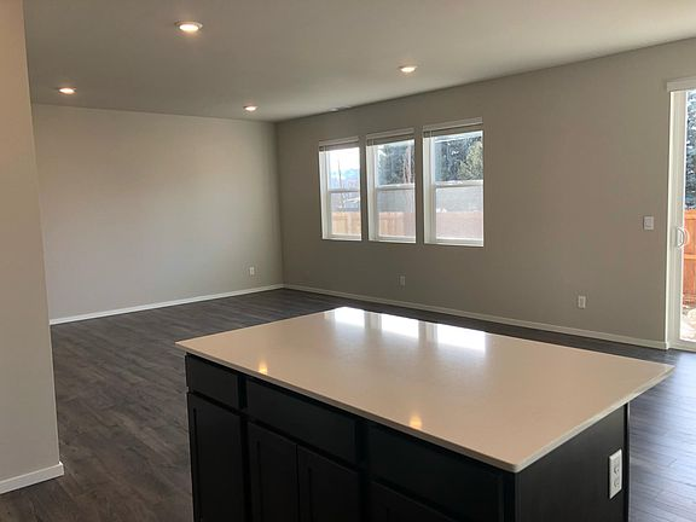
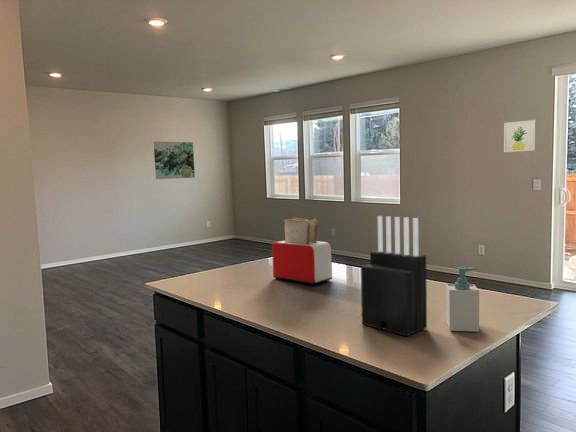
+ wall art [153,140,196,180]
+ toaster [271,217,333,286]
+ soap bottle [445,266,480,333]
+ knife block [360,215,428,337]
+ wall art [503,119,537,153]
